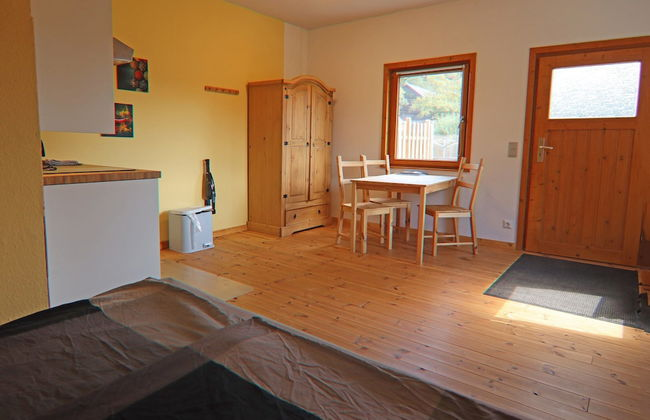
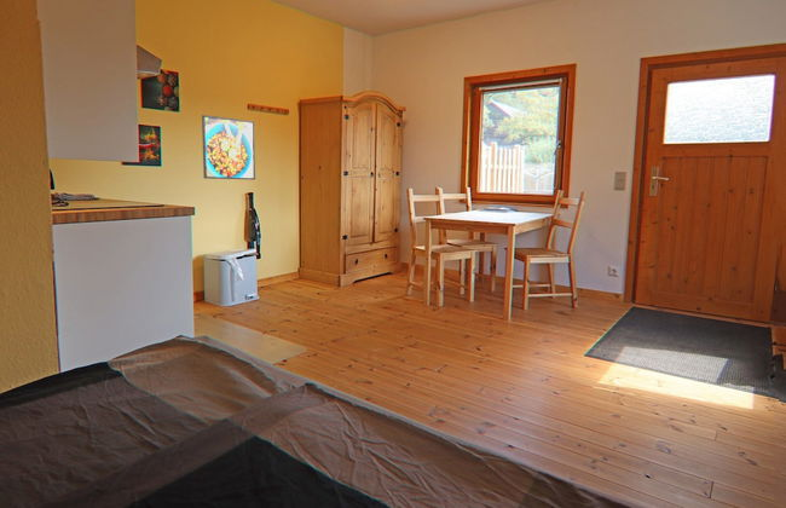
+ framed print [201,114,256,181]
